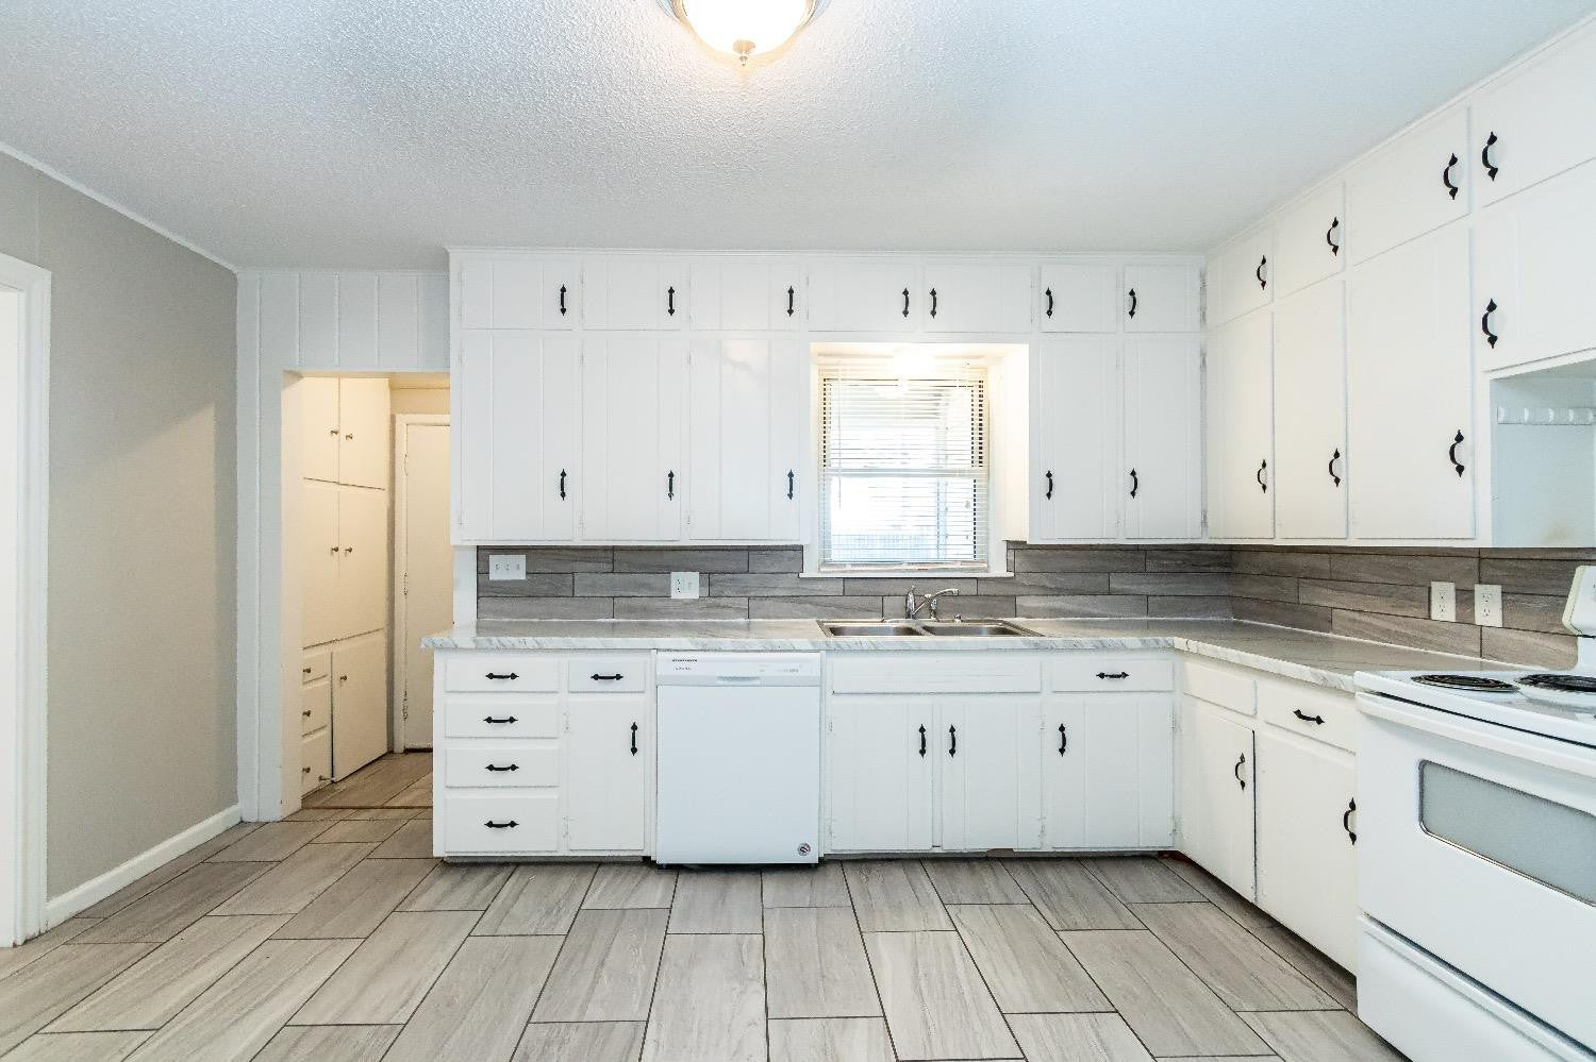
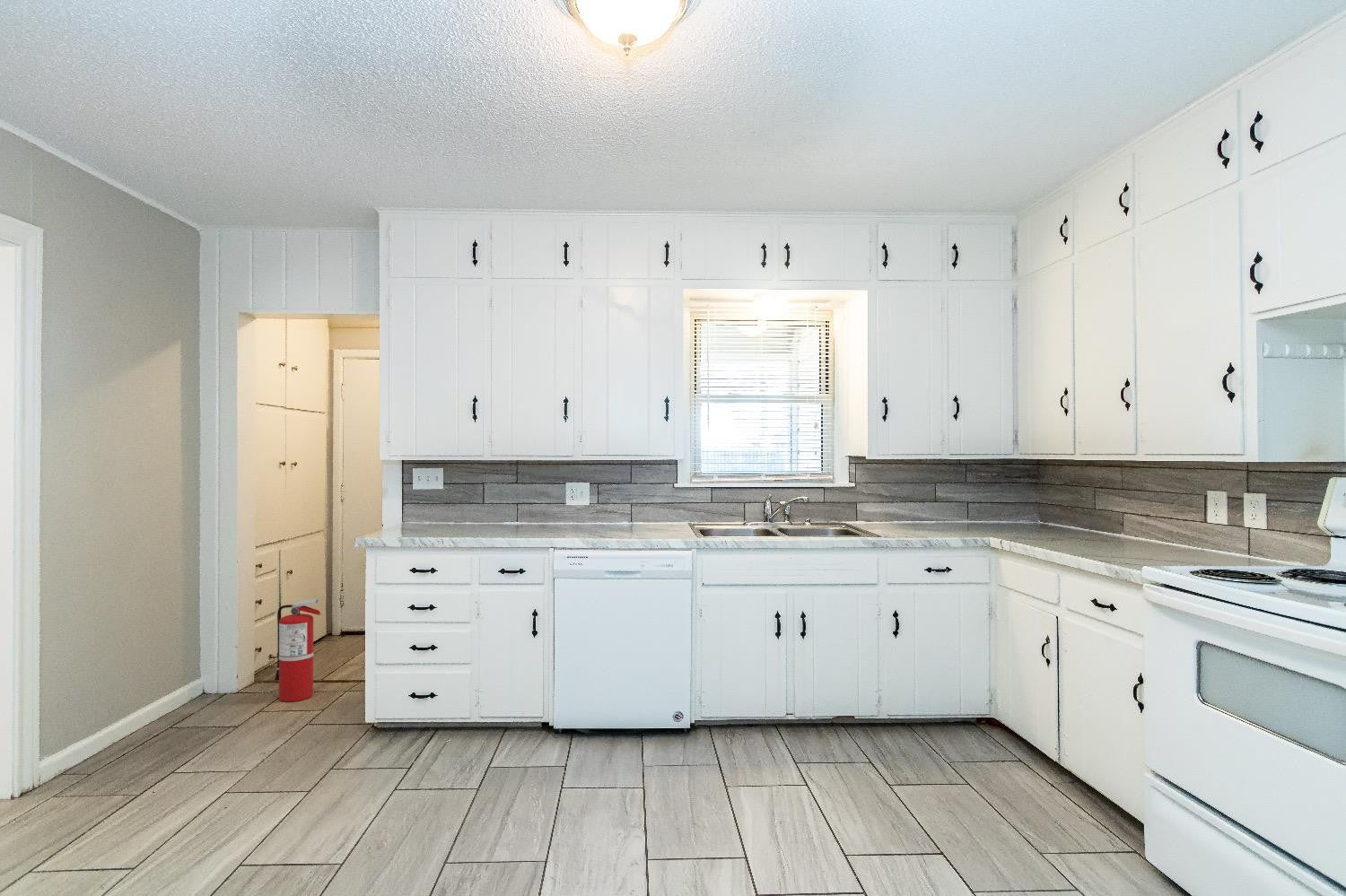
+ fire extinguisher [274,598,321,702]
